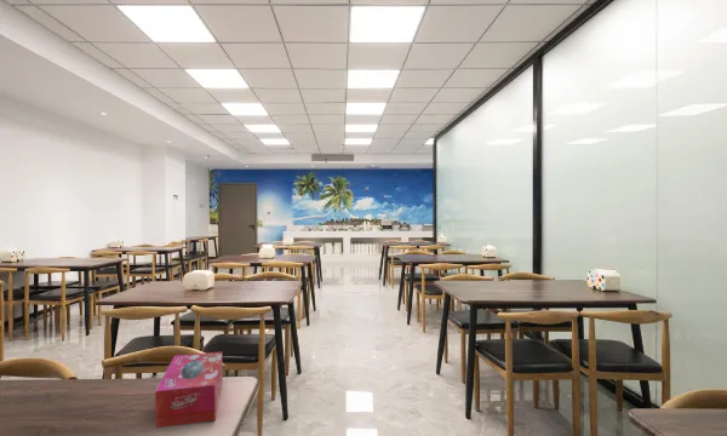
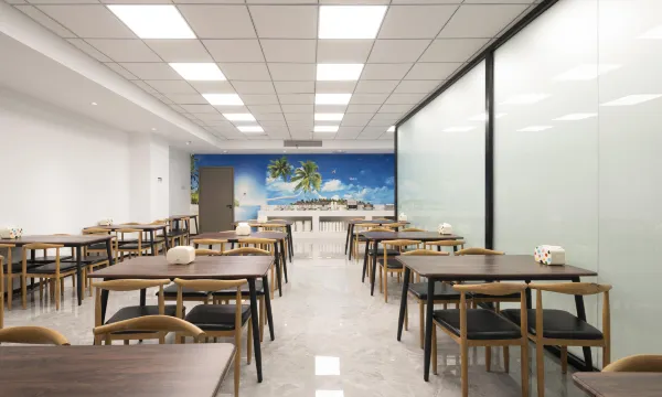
- tissue box [154,351,224,429]
